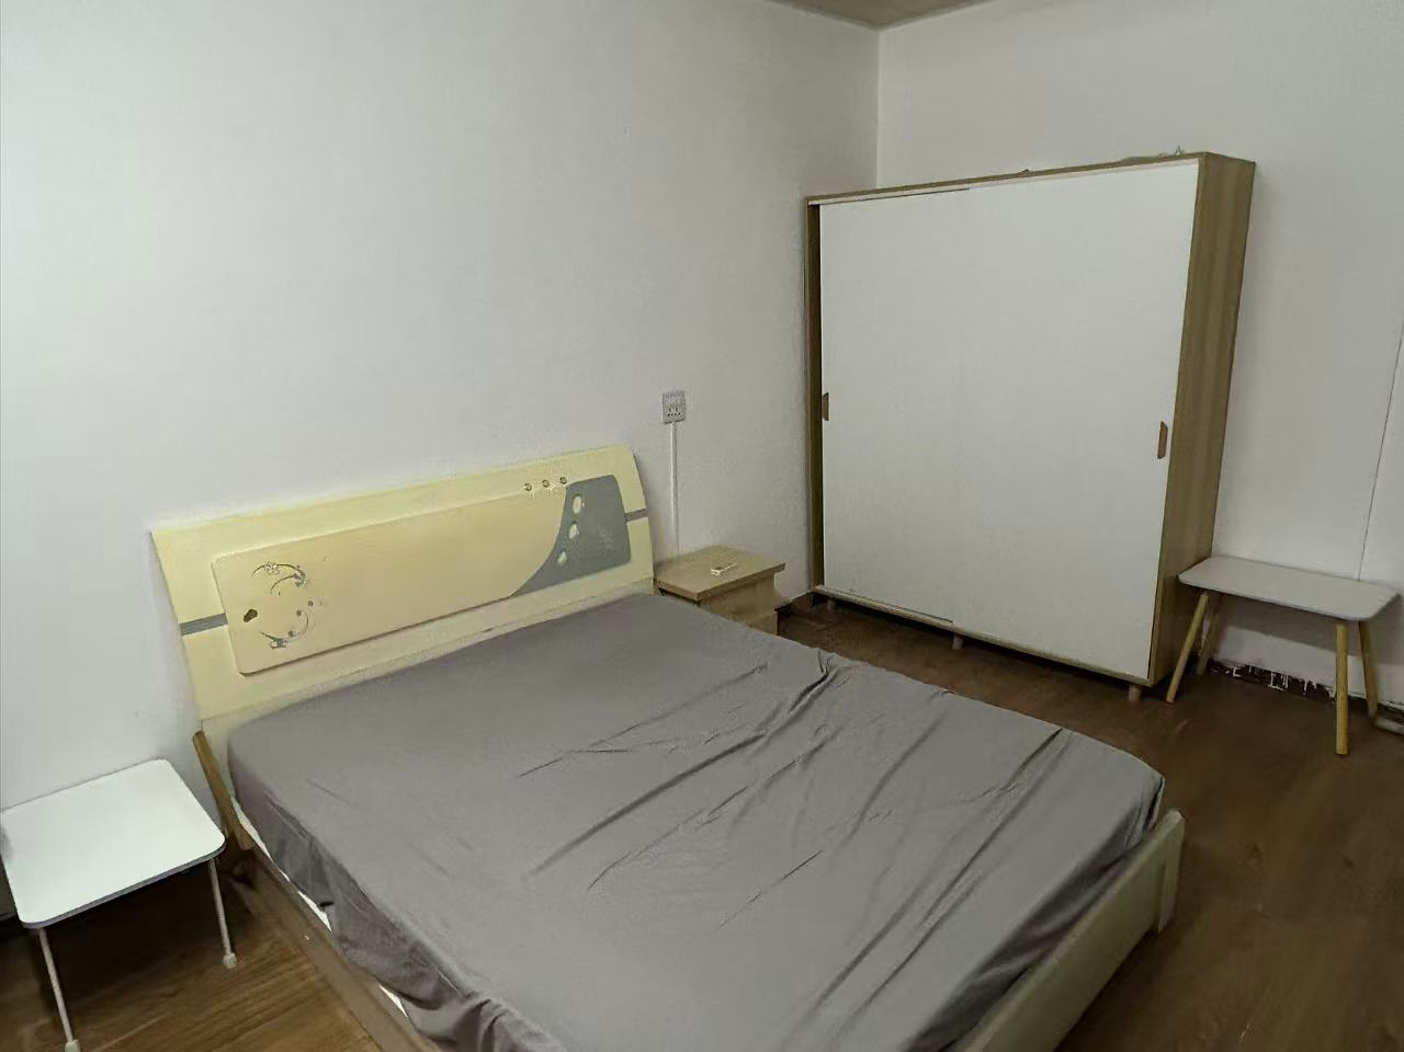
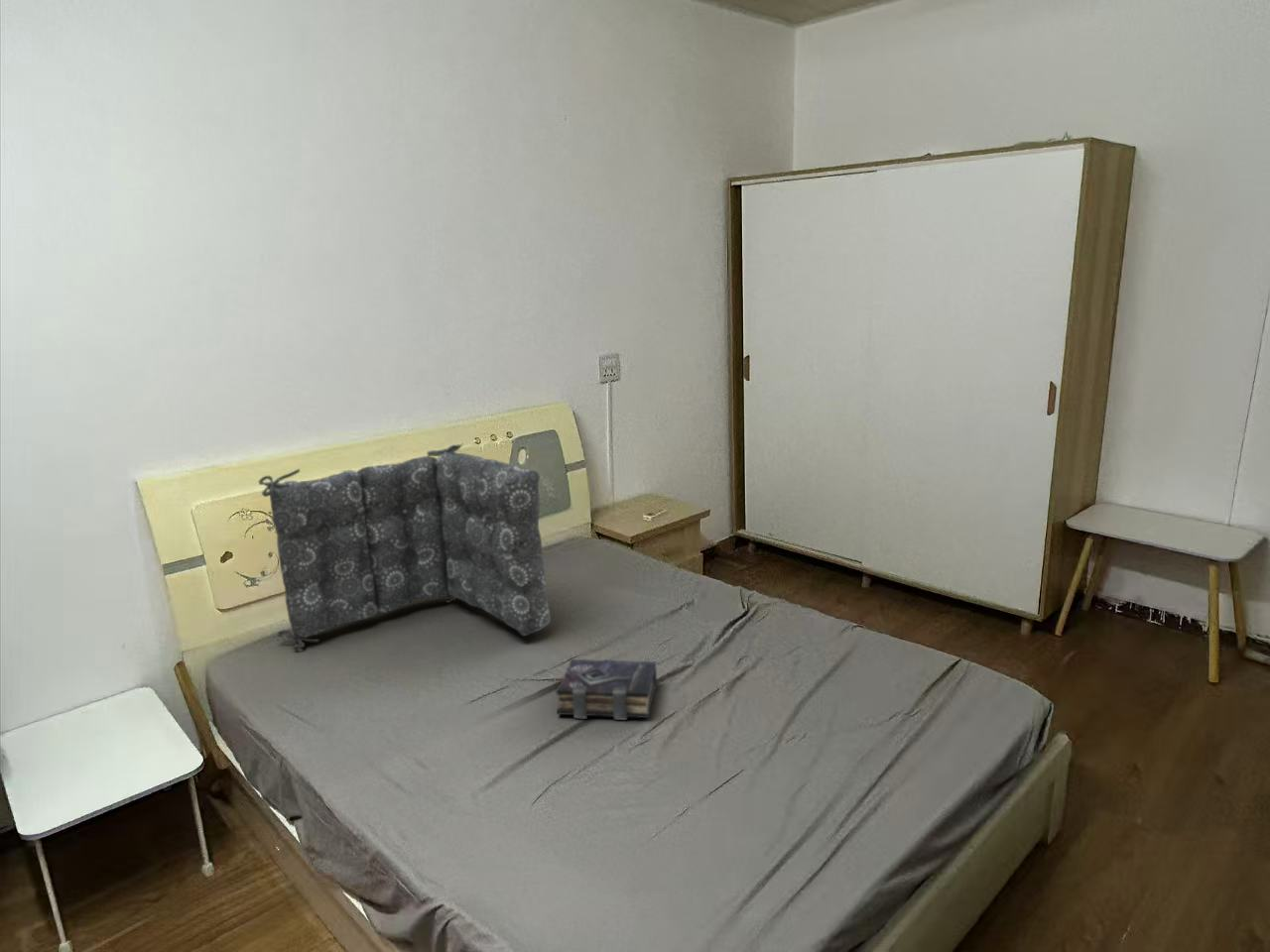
+ seat cushion [258,442,552,649]
+ book [555,658,658,721]
